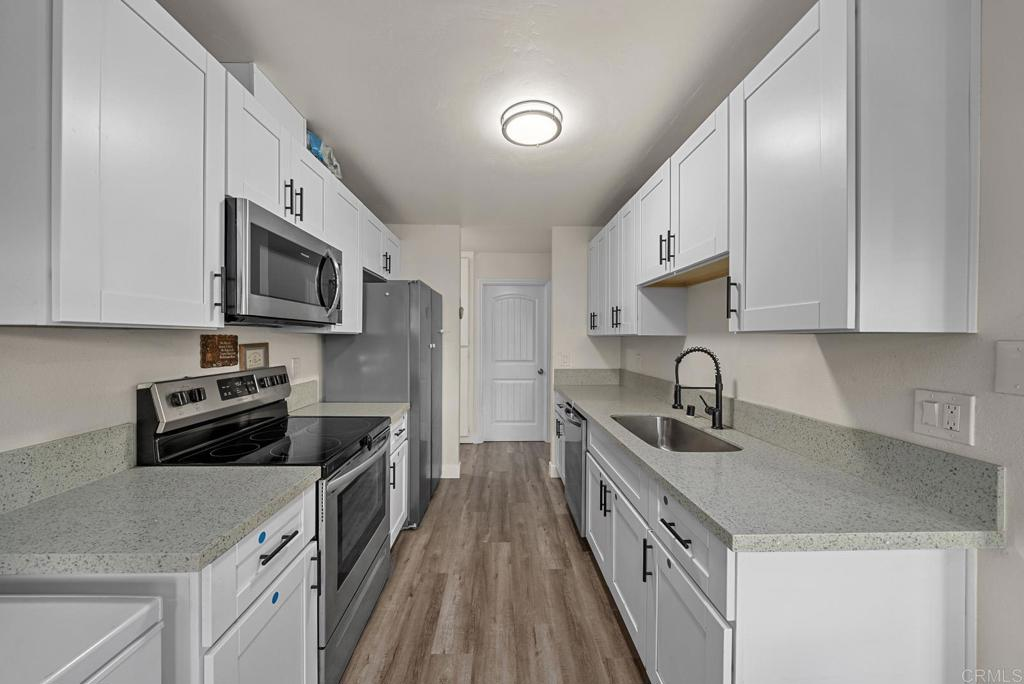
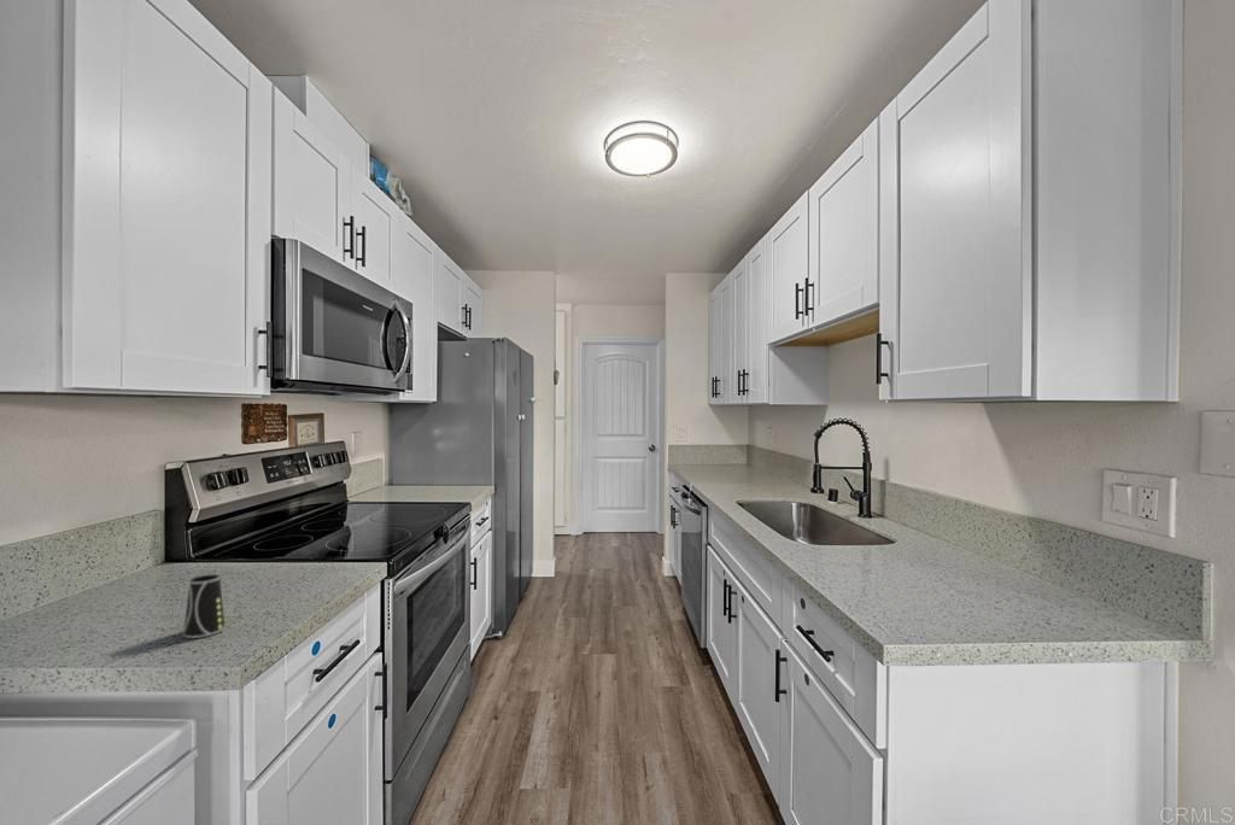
+ cup [182,574,226,639]
